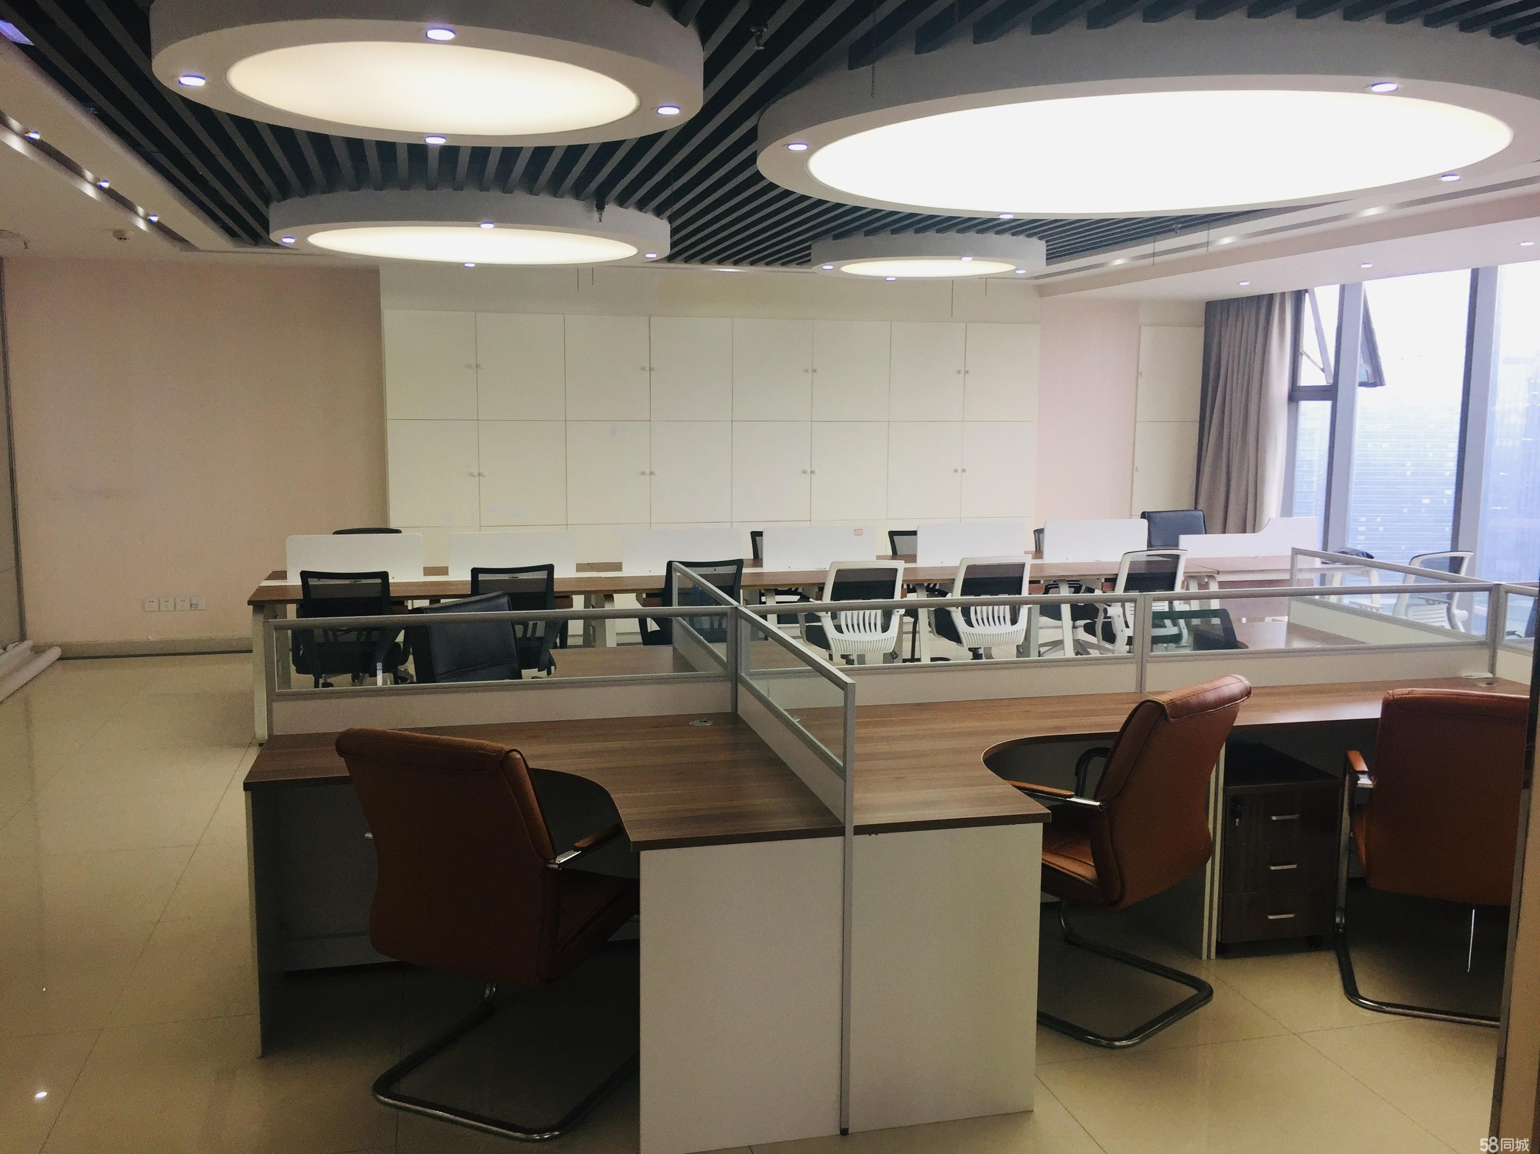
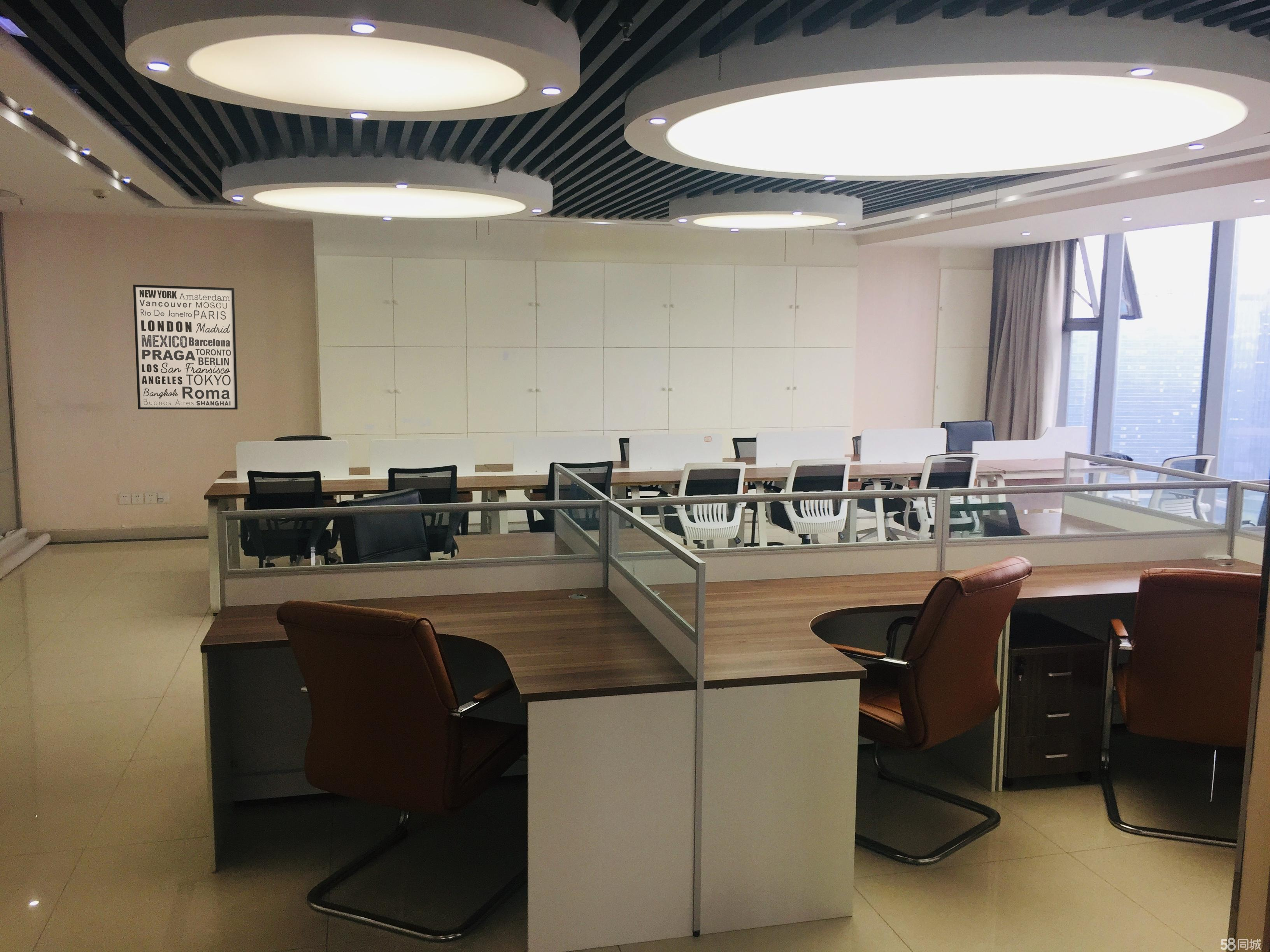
+ wall art [133,284,238,410]
